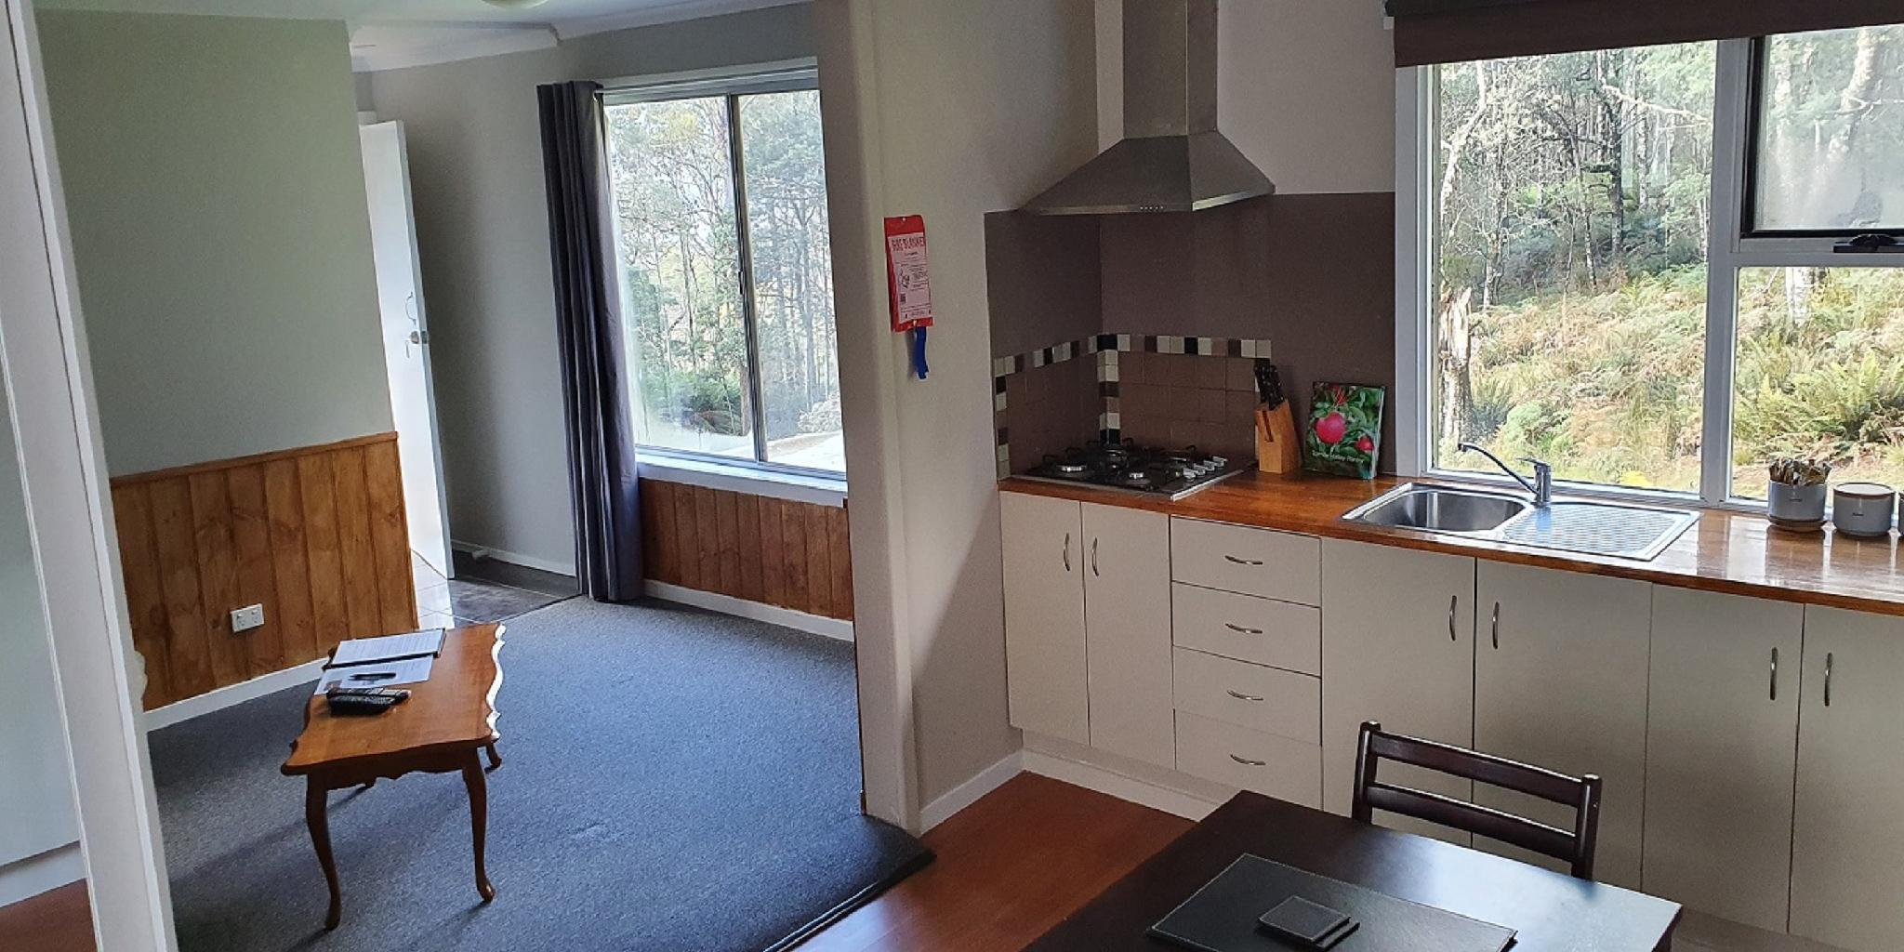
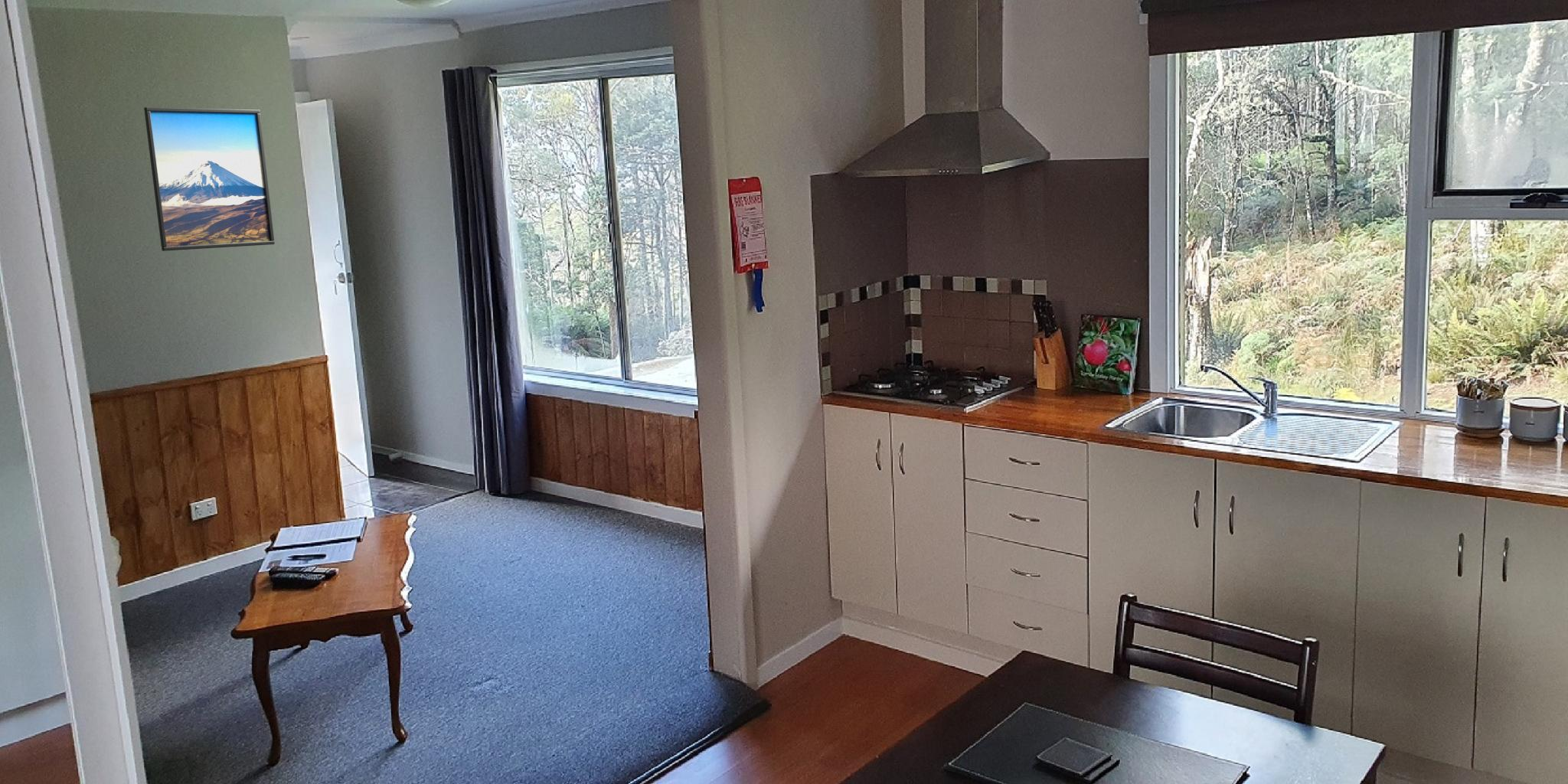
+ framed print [143,106,276,252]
